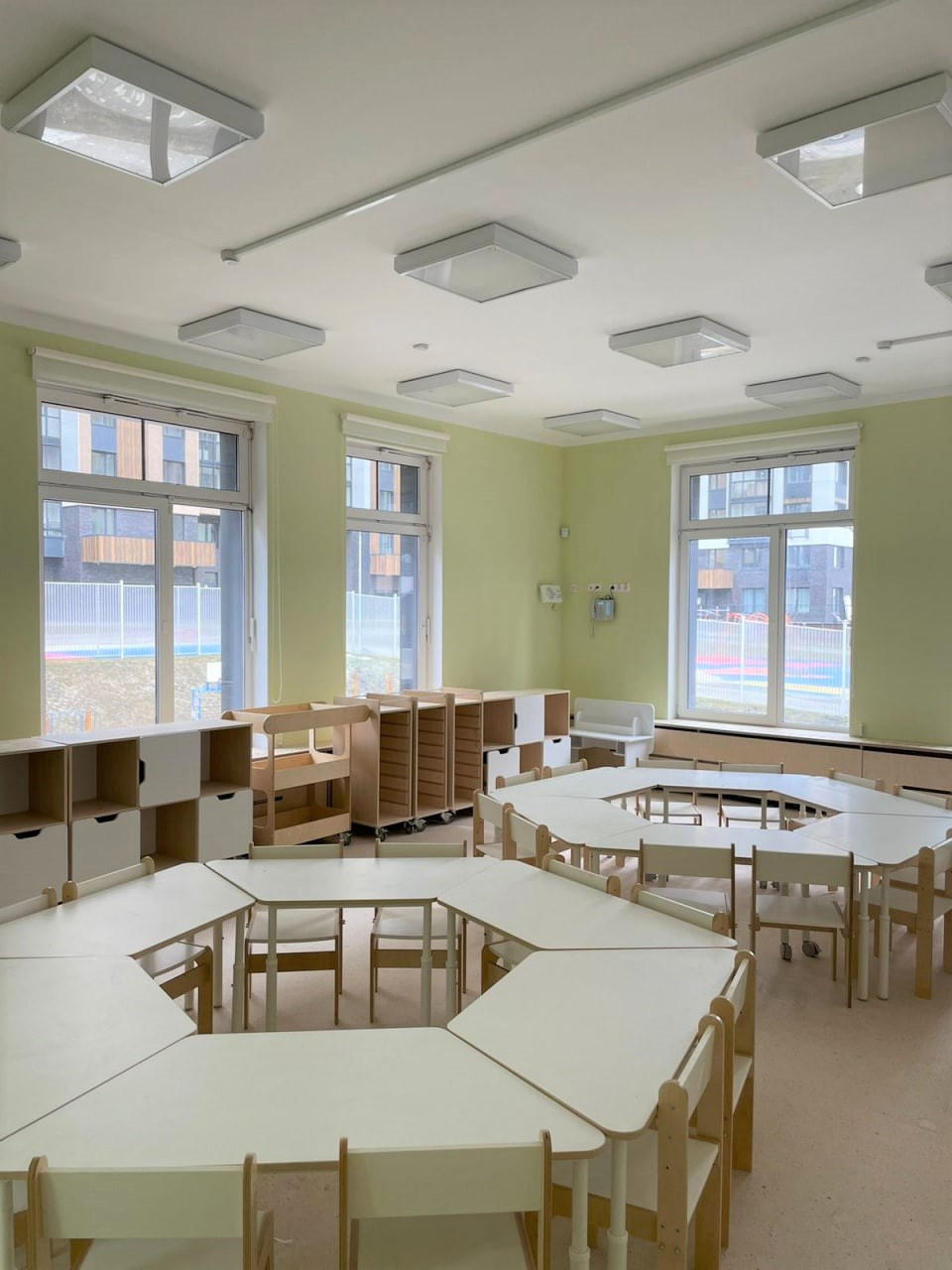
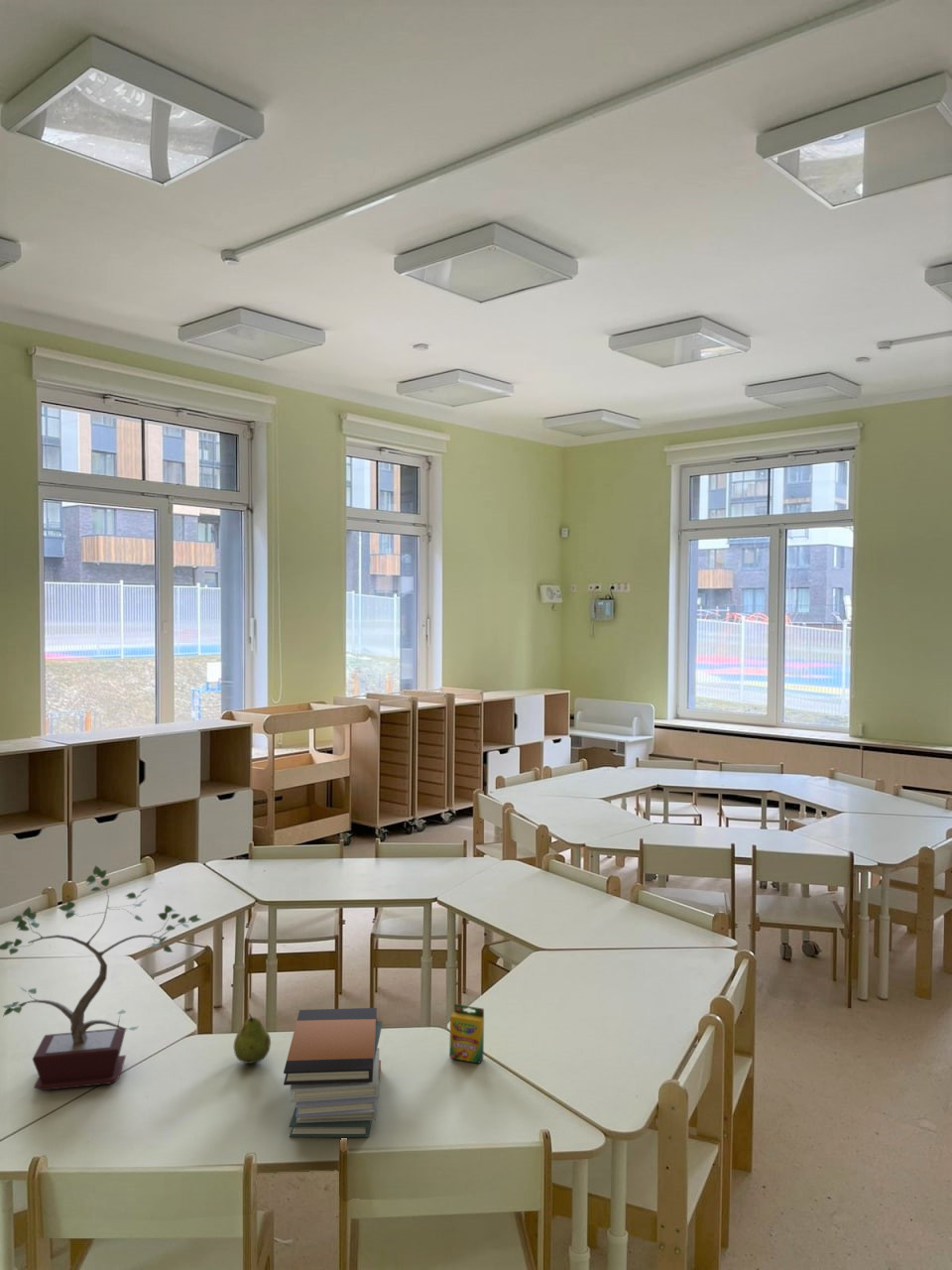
+ crayon box [448,1003,485,1065]
+ fruit [233,1012,272,1065]
+ book stack [283,1007,383,1138]
+ potted plant [0,864,203,1091]
